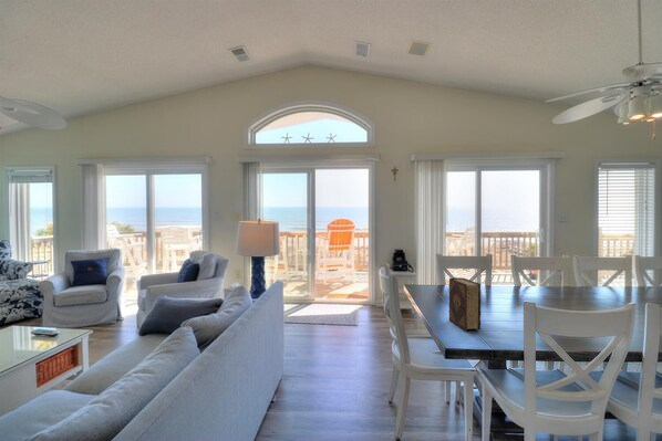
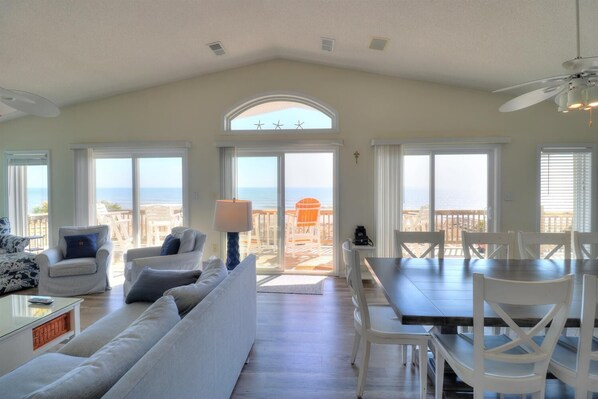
- diary [447,276,482,332]
